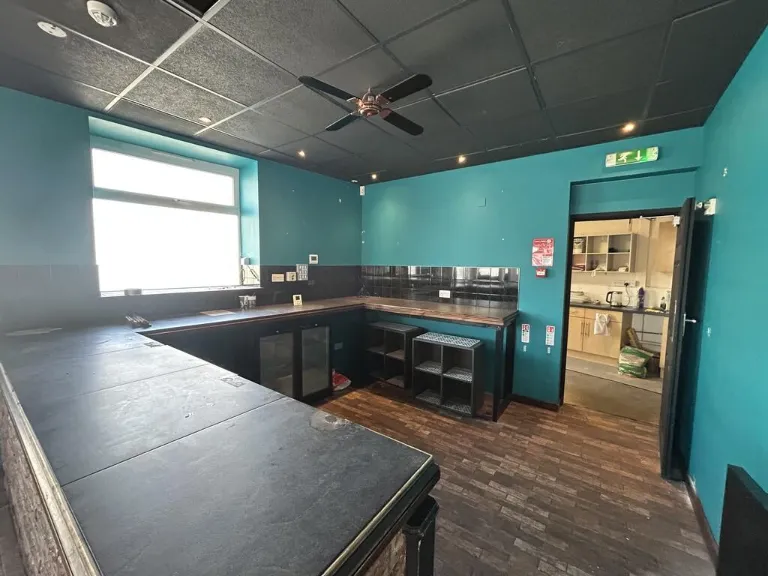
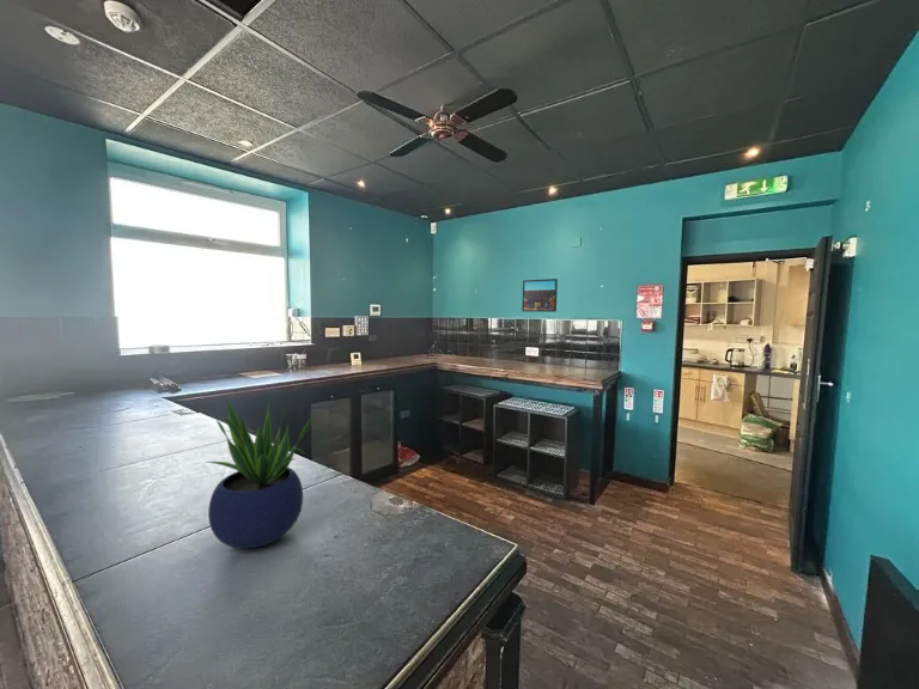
+ potted plant [202,397,317,549]
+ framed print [521,278,559,313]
